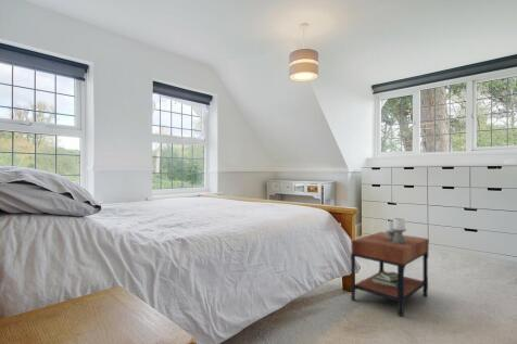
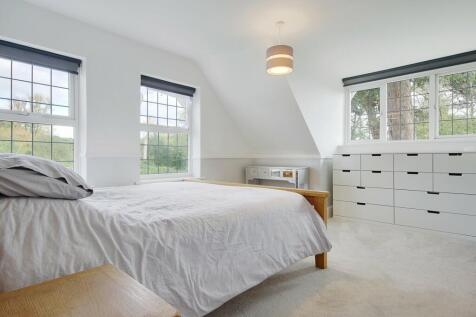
- side table [350,217,430,318]
